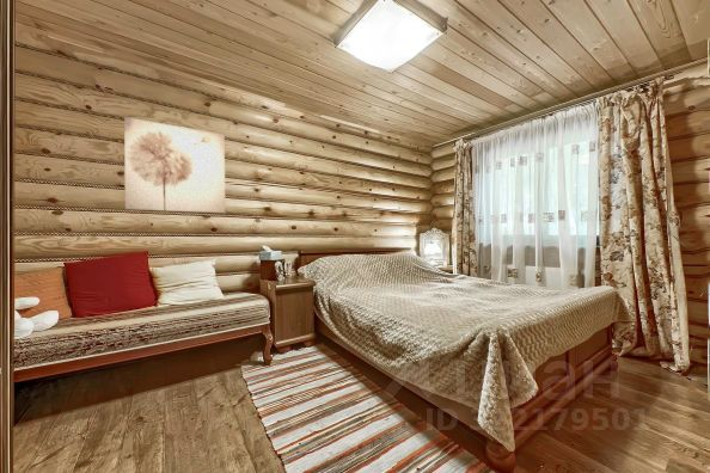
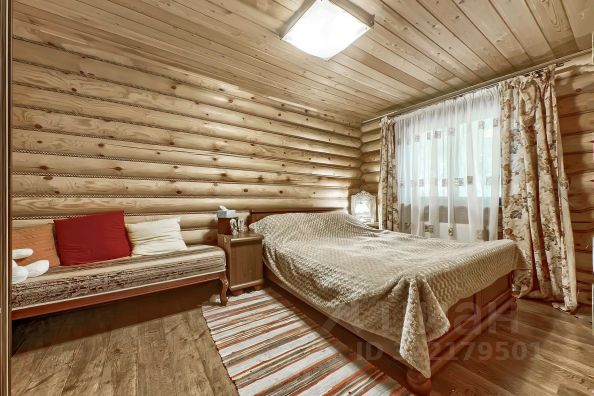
- wall art [123,116,226,214]
